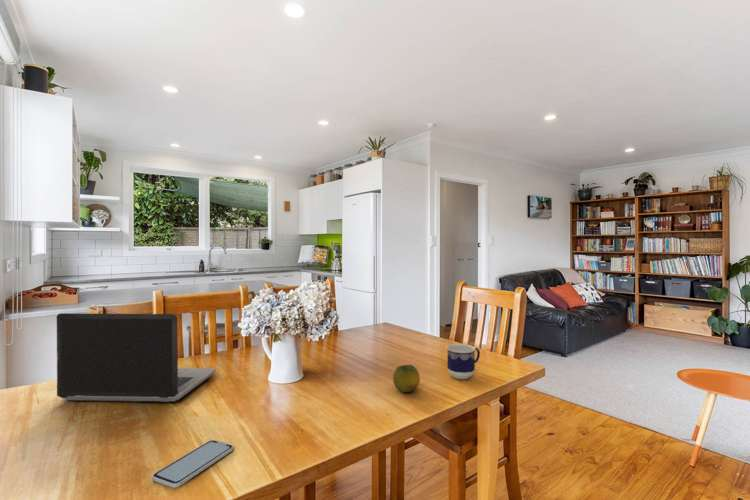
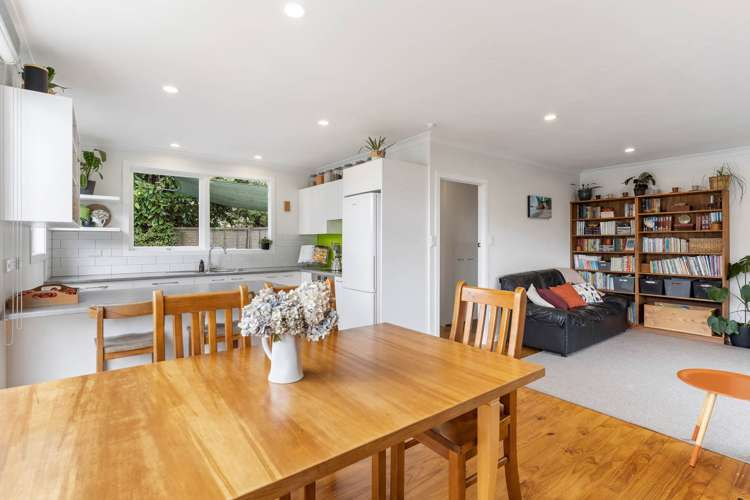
- fruit [392,364,421,393]
- smartphone [151,439,234,488]
- cup [446,343,481,380]
- laptop computer [56,312,217,403]
